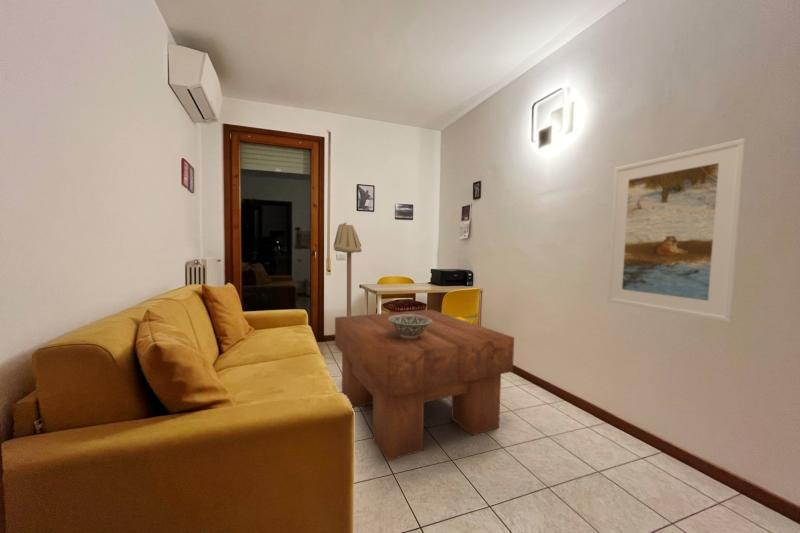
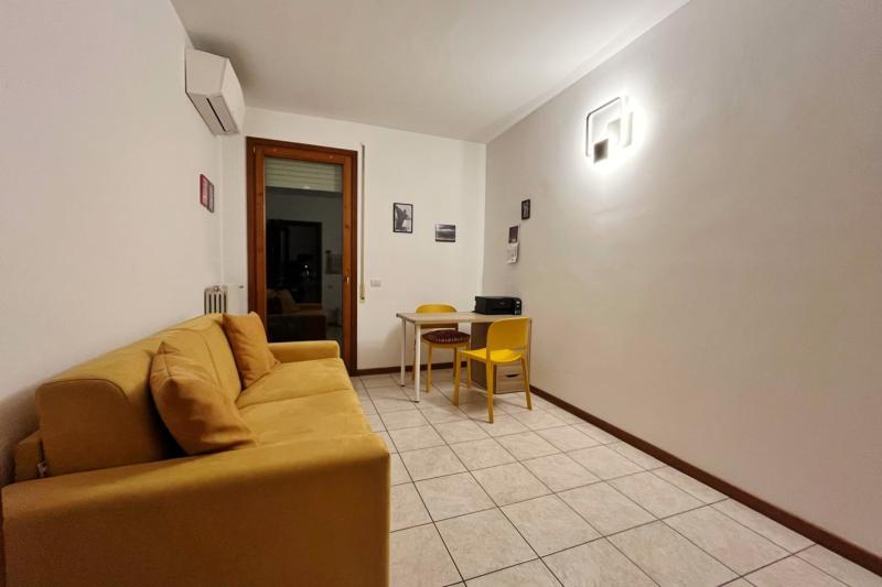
- decorative bowl [388,314,432,338]
- coffee table [334,309,515,462]
- floor lamp [333,222,363,352]
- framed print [606,137,748,324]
